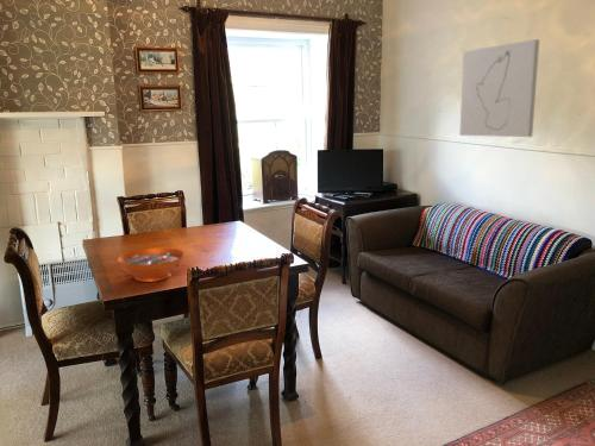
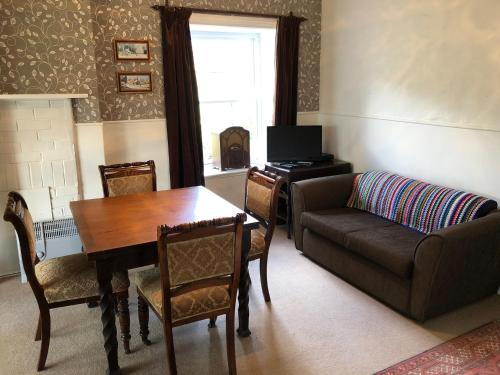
- decorative bowl [117,247,186,283]
- wall art [458,38,540,138]
